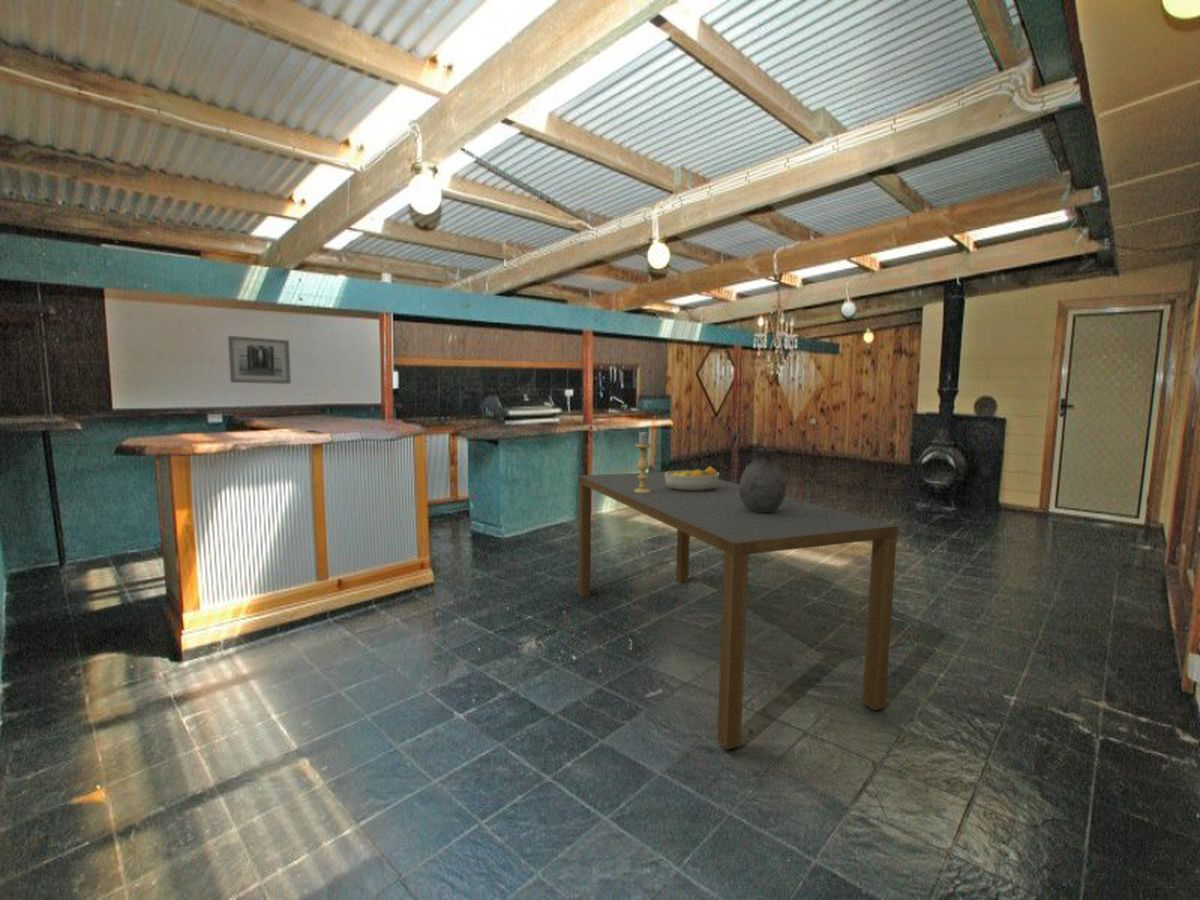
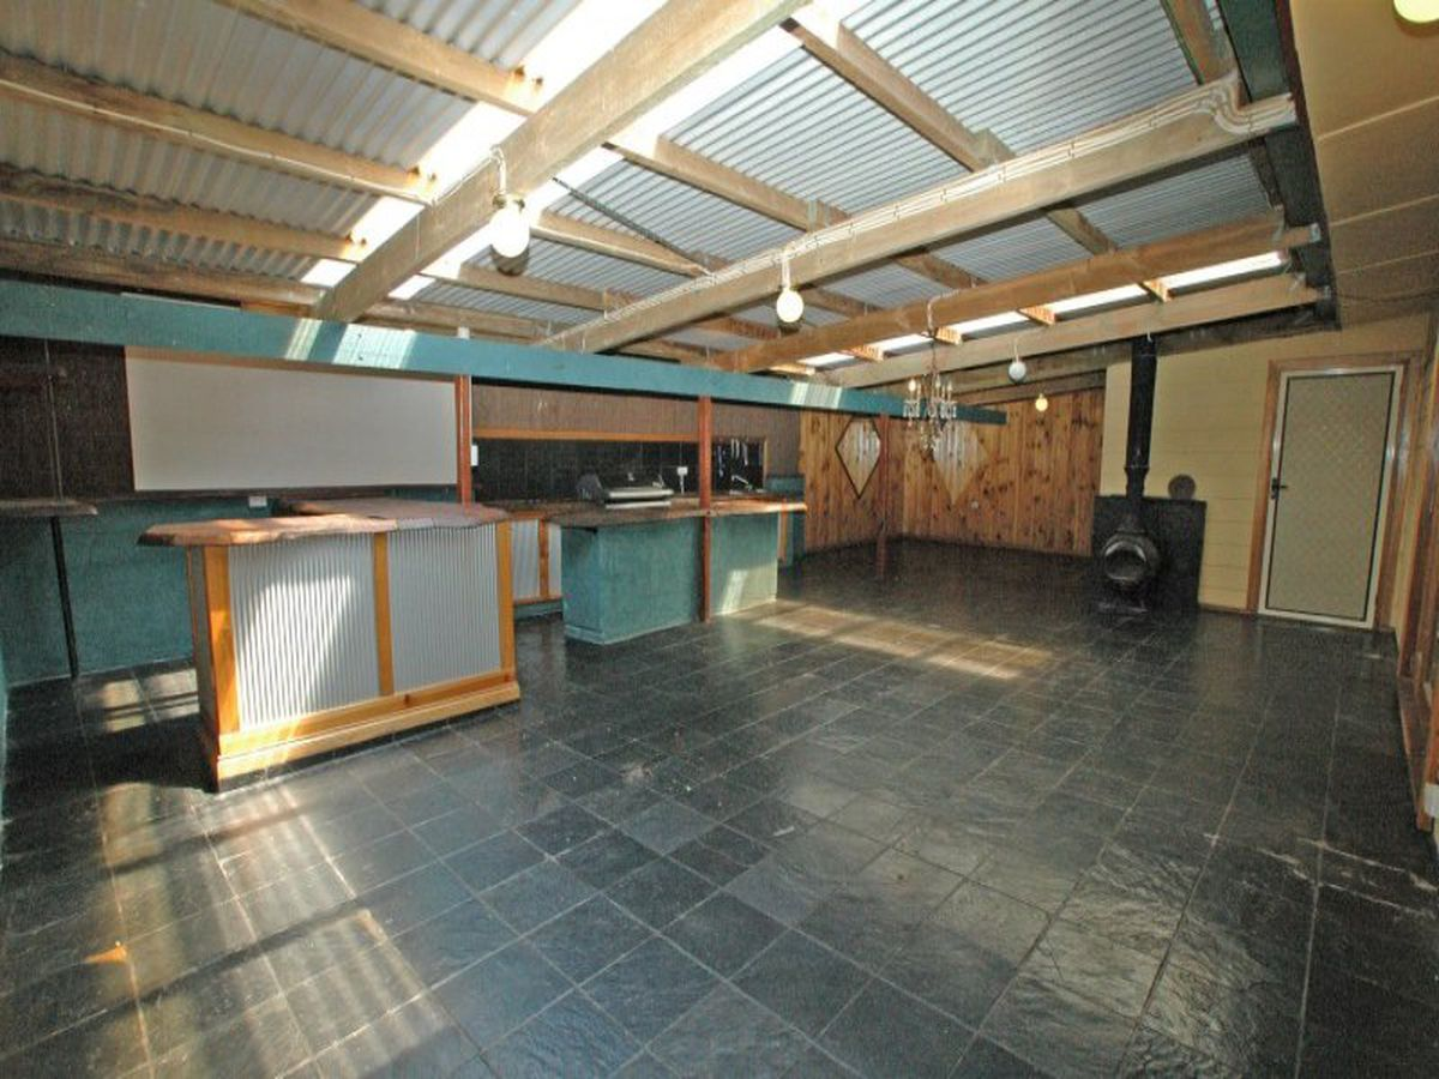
- wall art [227,335,292,385]
- fruit bowl [665,465,720,491]
- dining table [577,470,899,750]
- vase [739,447,787,512]
- candle holder [634,430,652,493]
